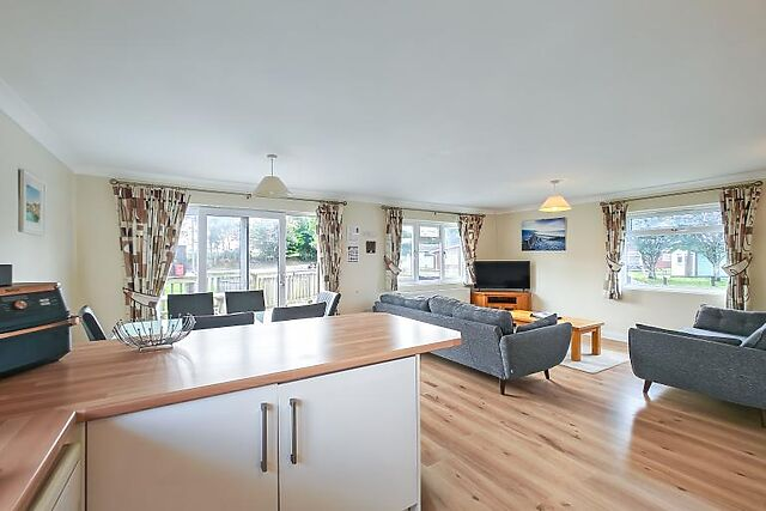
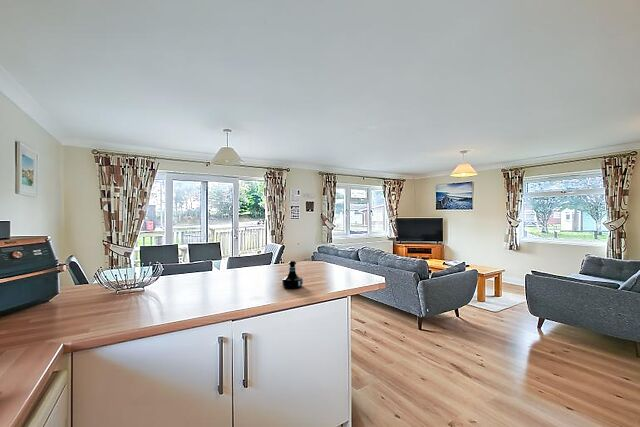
+ tequila bottle [281,260,304,290]
